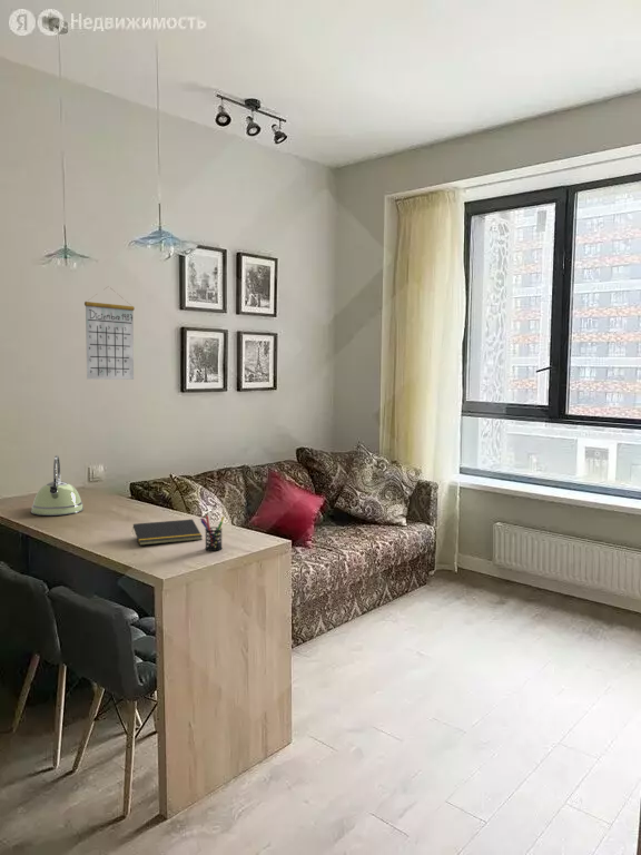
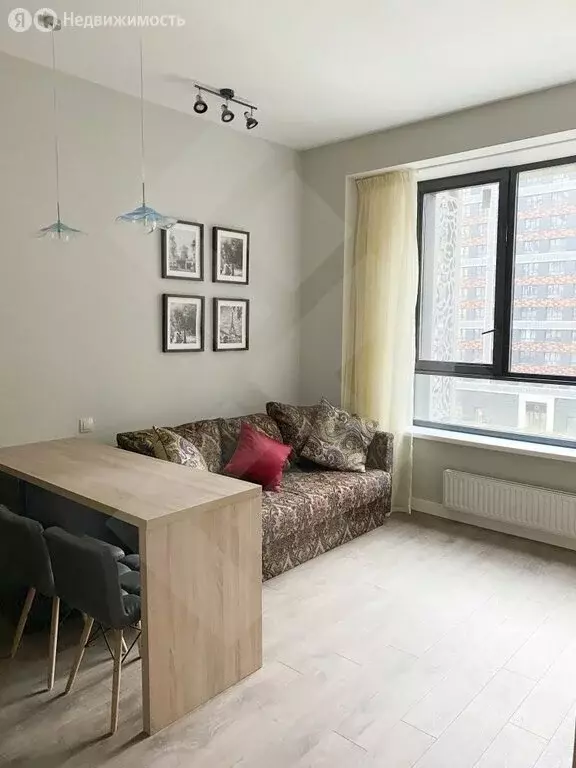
- notepad [131,519,204,547]
- calendar [83,286,136,381]
- pen holder [199,514,225,552]
- kettle [30,454,85,517]
